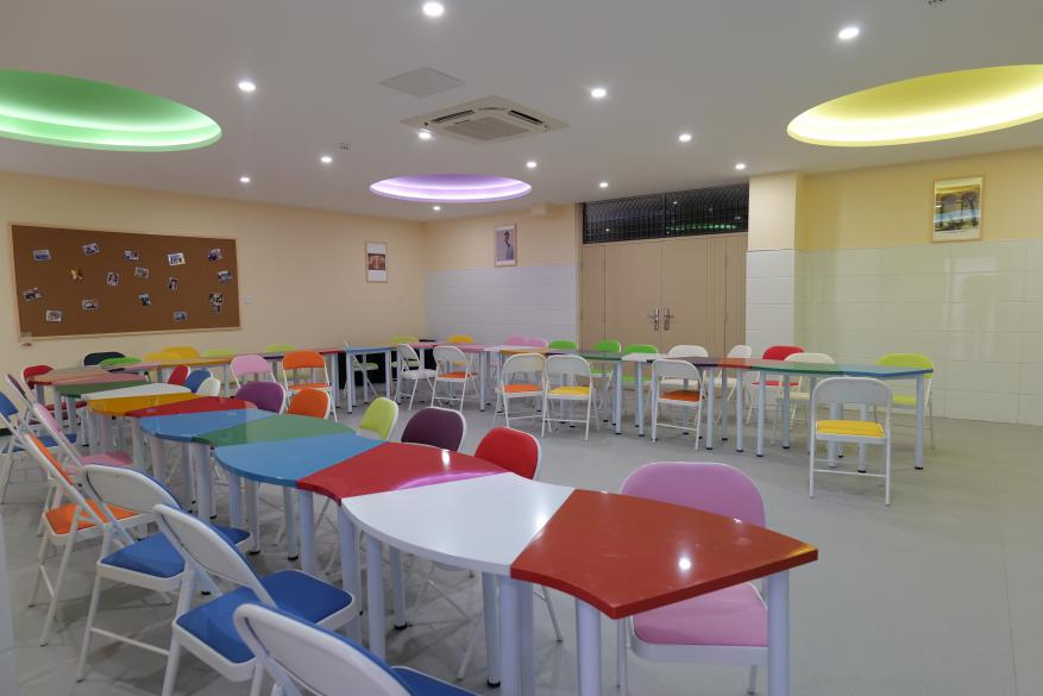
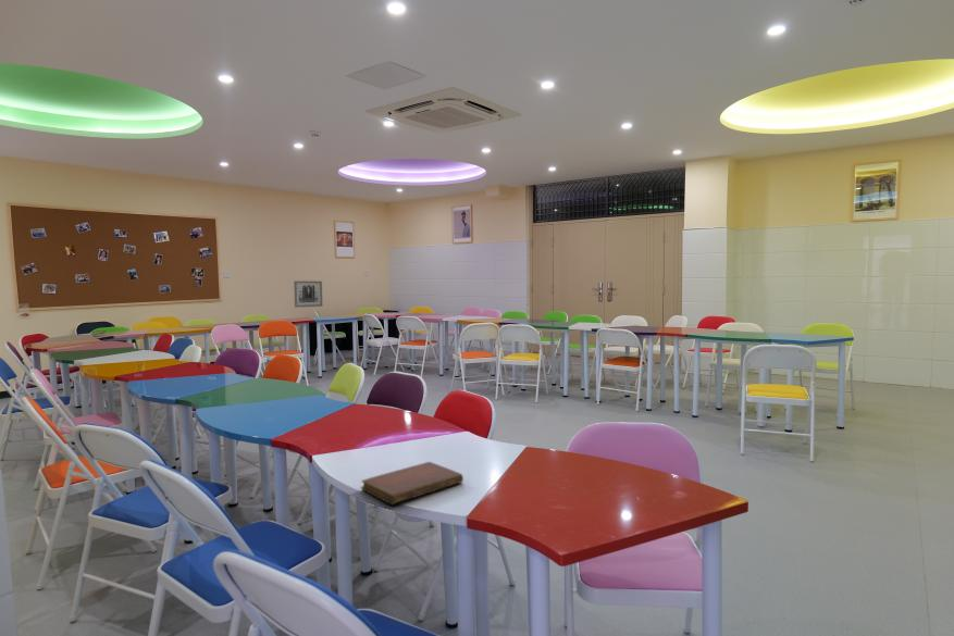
+ wall art [293,280,323,309]
+ notebook [360,461,464,506]
